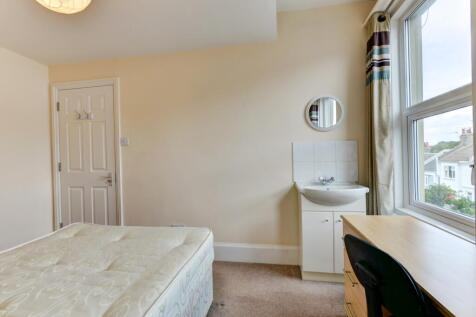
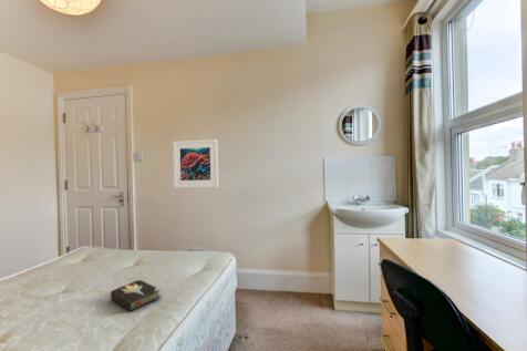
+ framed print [172,138,219,189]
+ hardback book [110,278,162,312]
